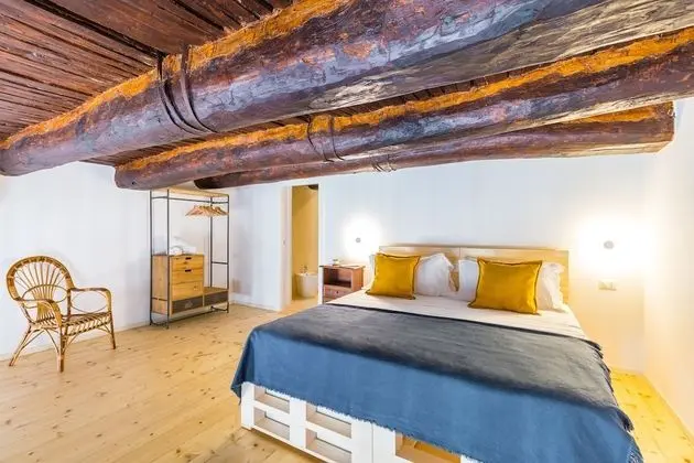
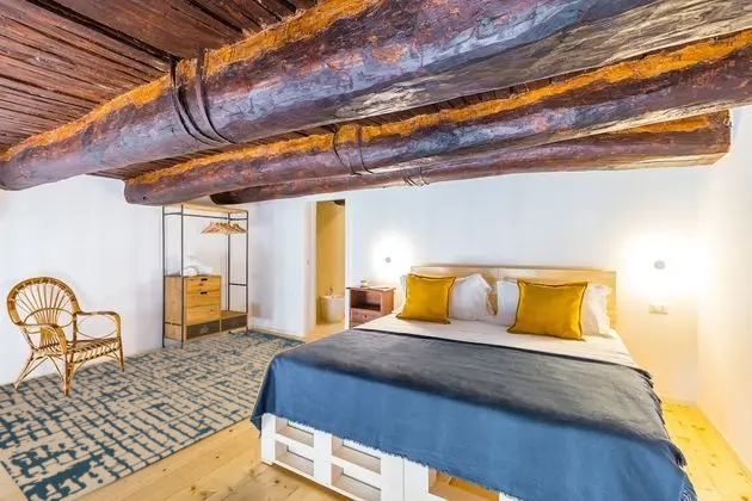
+ rug [0,328,308,501]
